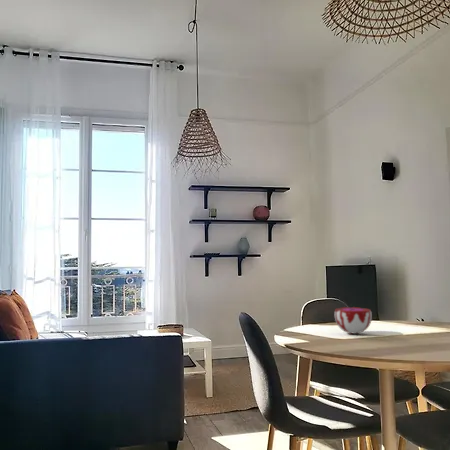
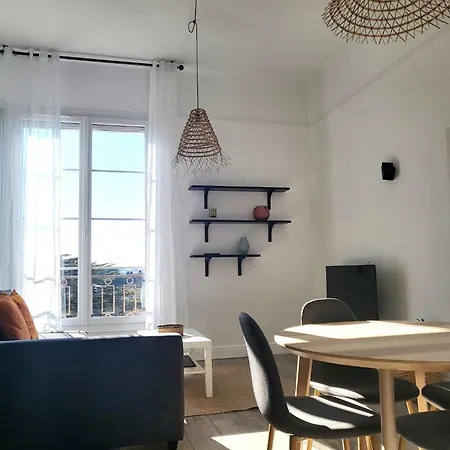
- decorative bowl [334,306,373,335]
